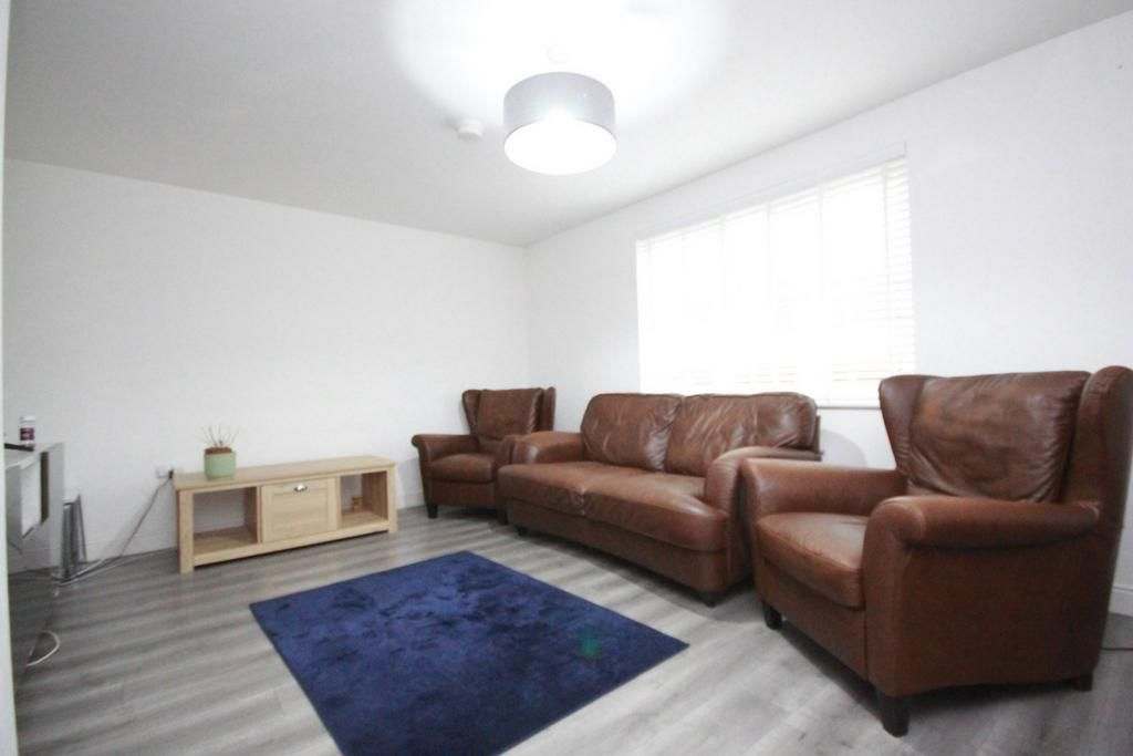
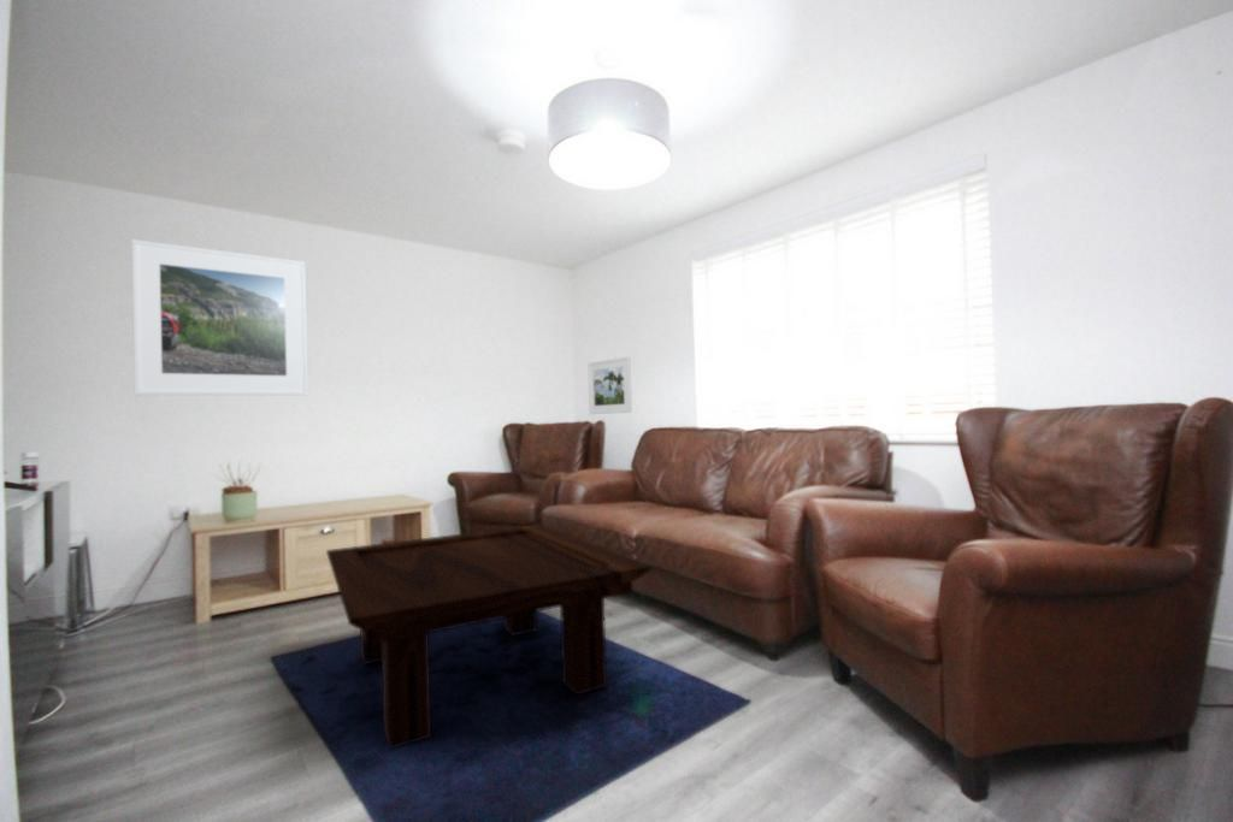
+ coffee table [325,524,651,750]
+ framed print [130,238,309,396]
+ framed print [586,355,633,415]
